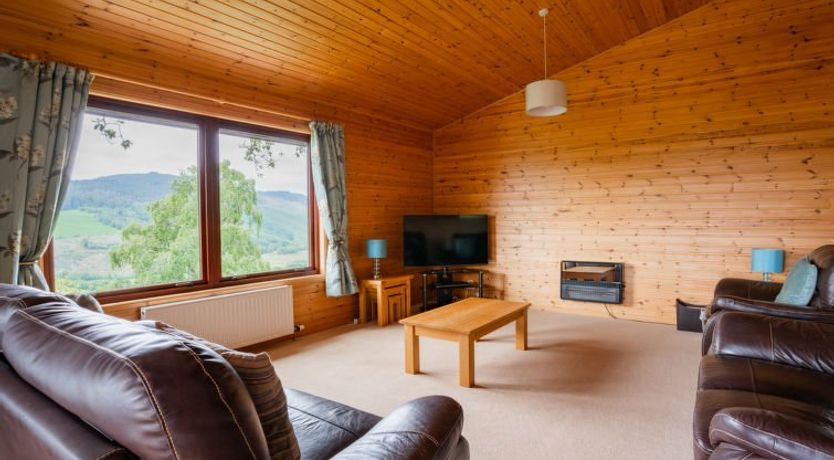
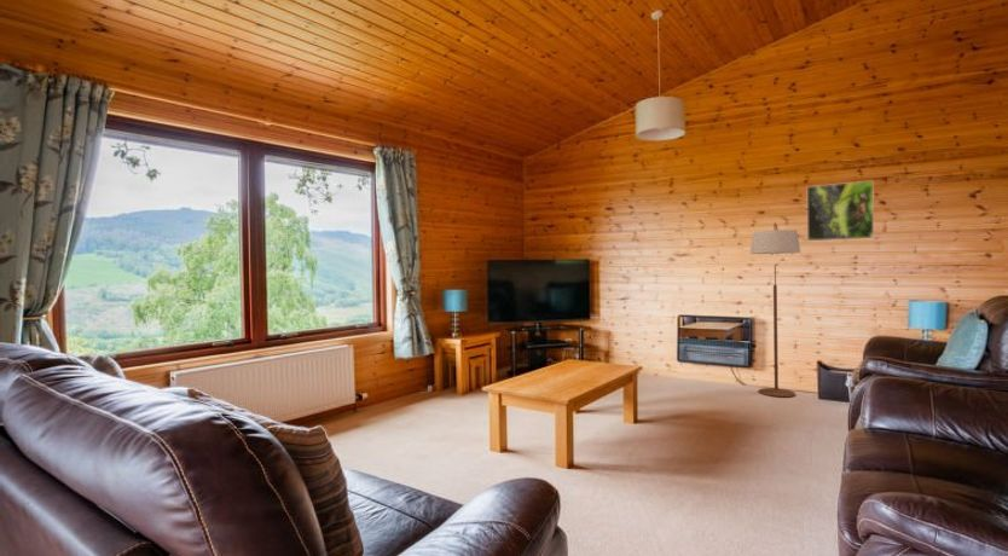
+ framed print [806,180,875,242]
+ floor lamp [749,221,801,398]
